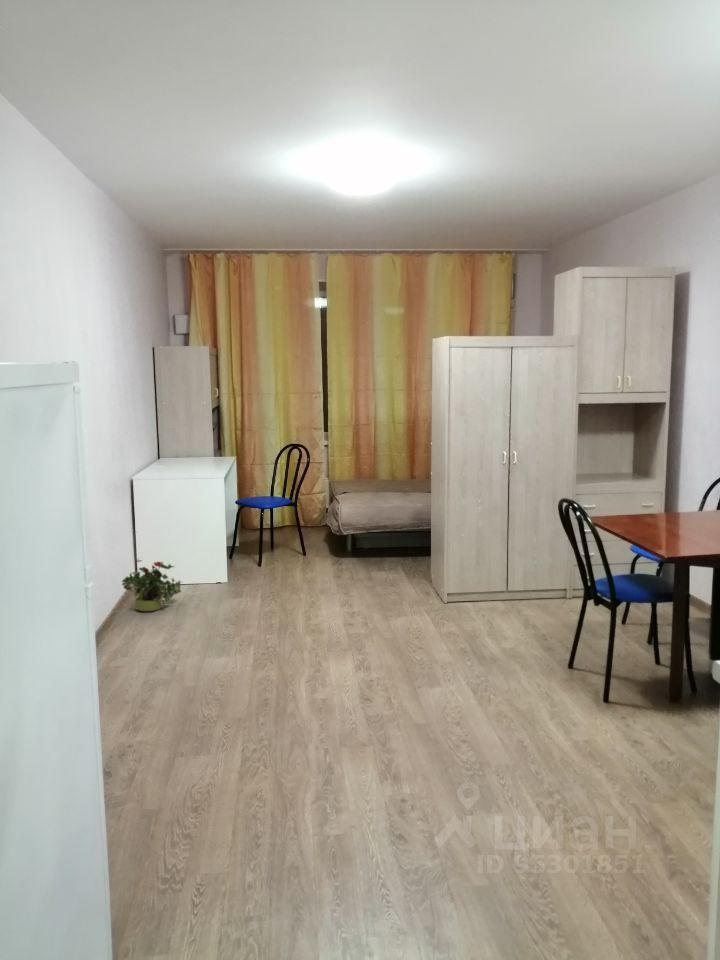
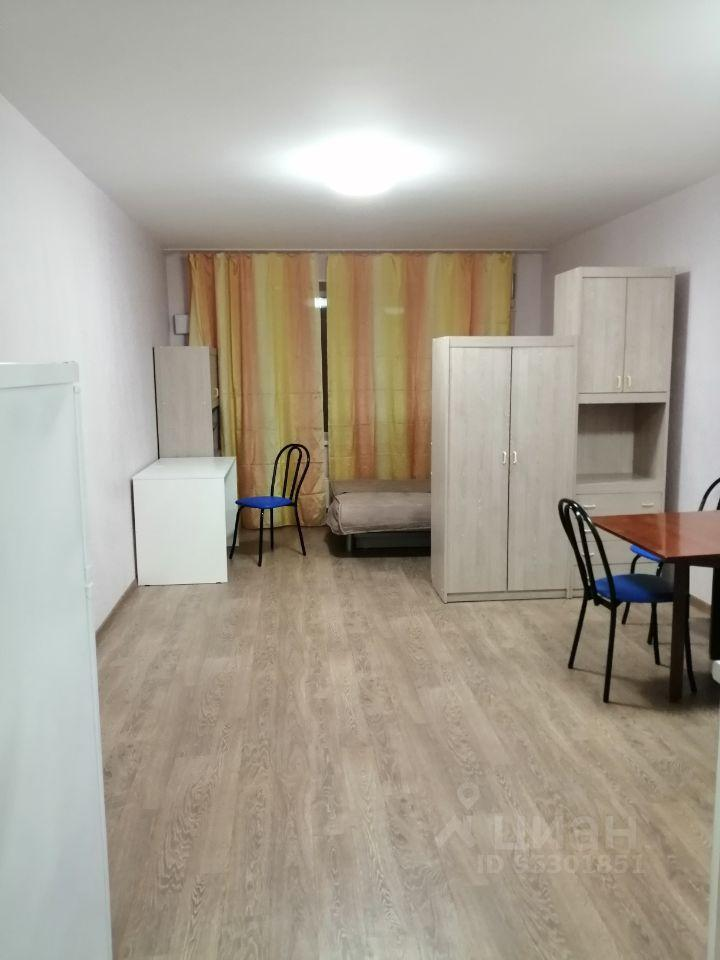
- potted plant [121,557,182,612]
